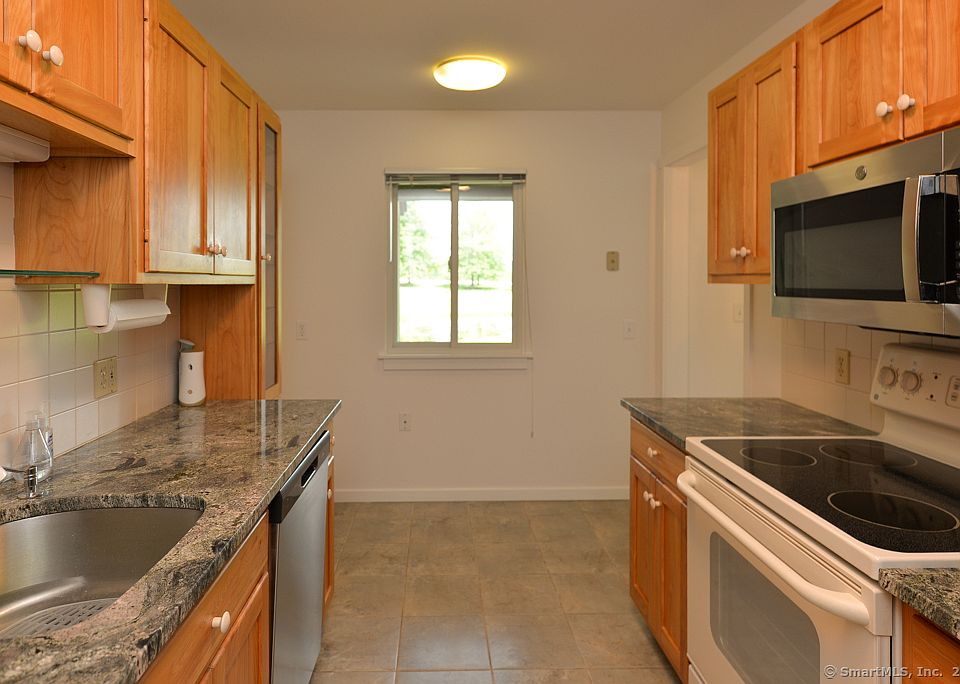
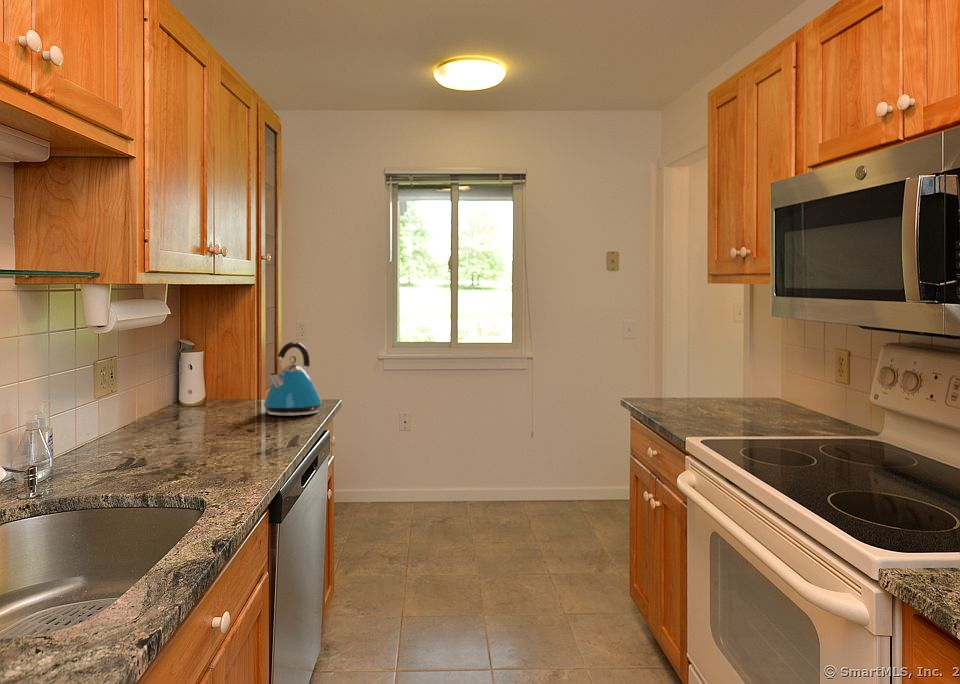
+ kettle [262,341,323,417]
